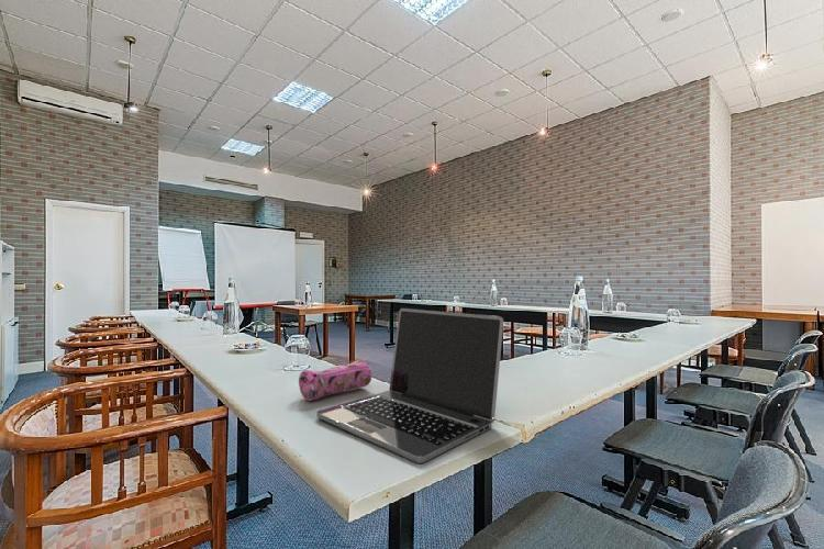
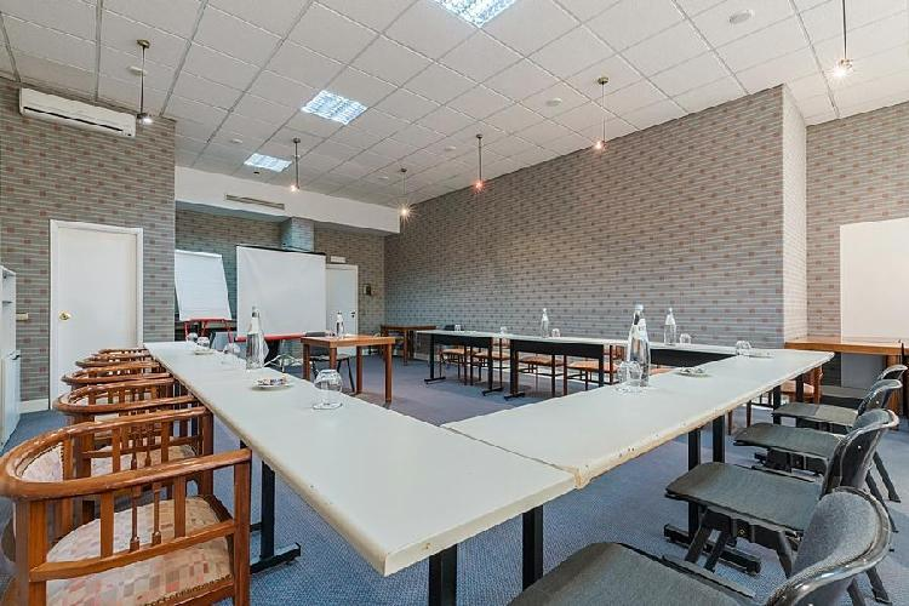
- pencil case [298,358,372,402]
- laptop [315,307,504,464]
